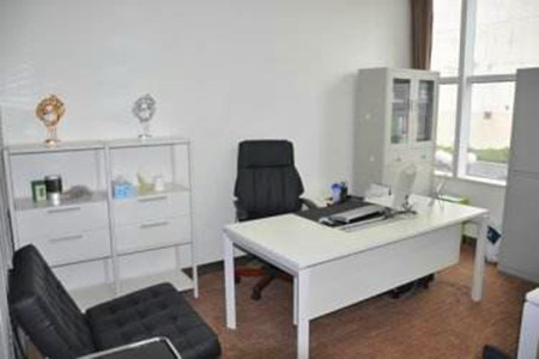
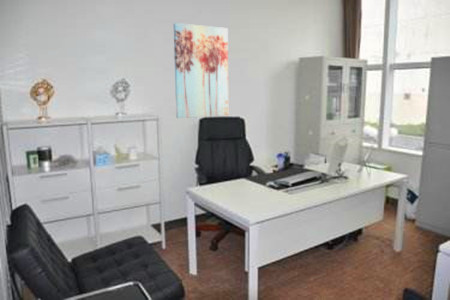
+ wall art [173,22,229,119]
